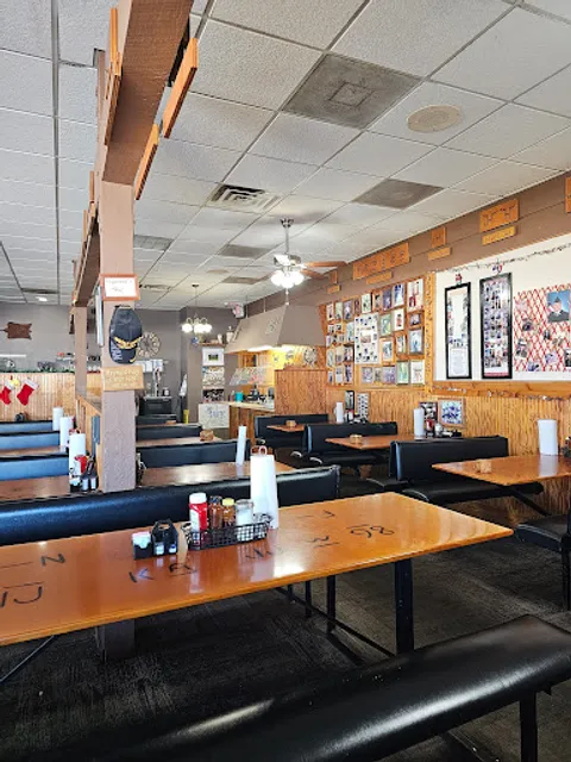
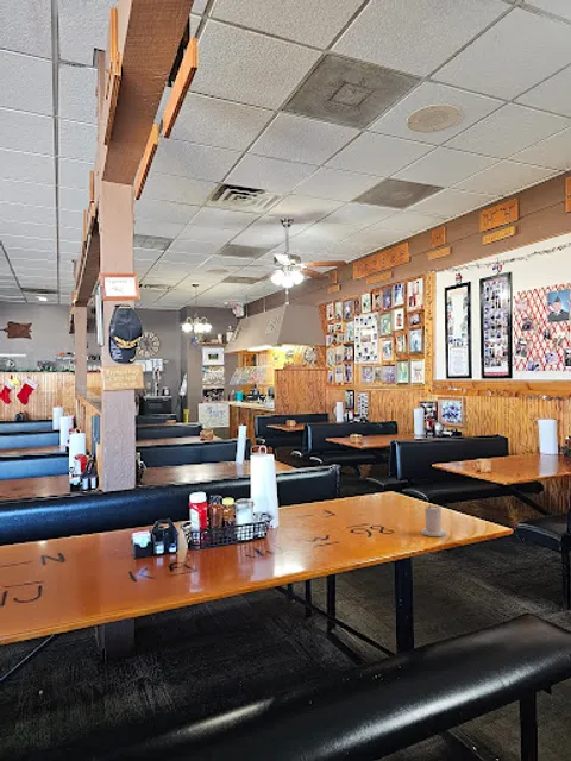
+ candle [420,503,447,537]
